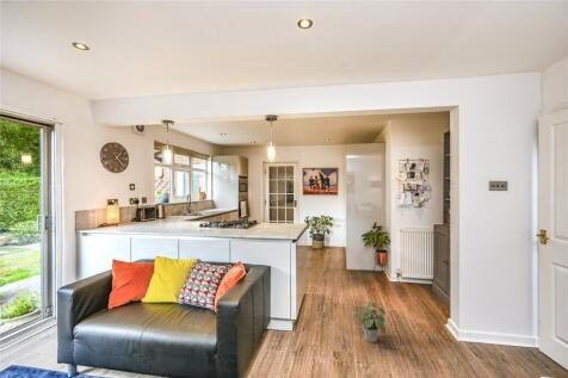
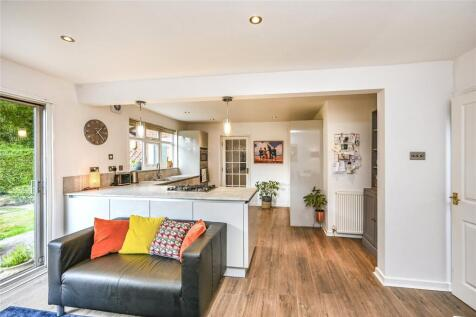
- potted plant [356,300,387,343]
